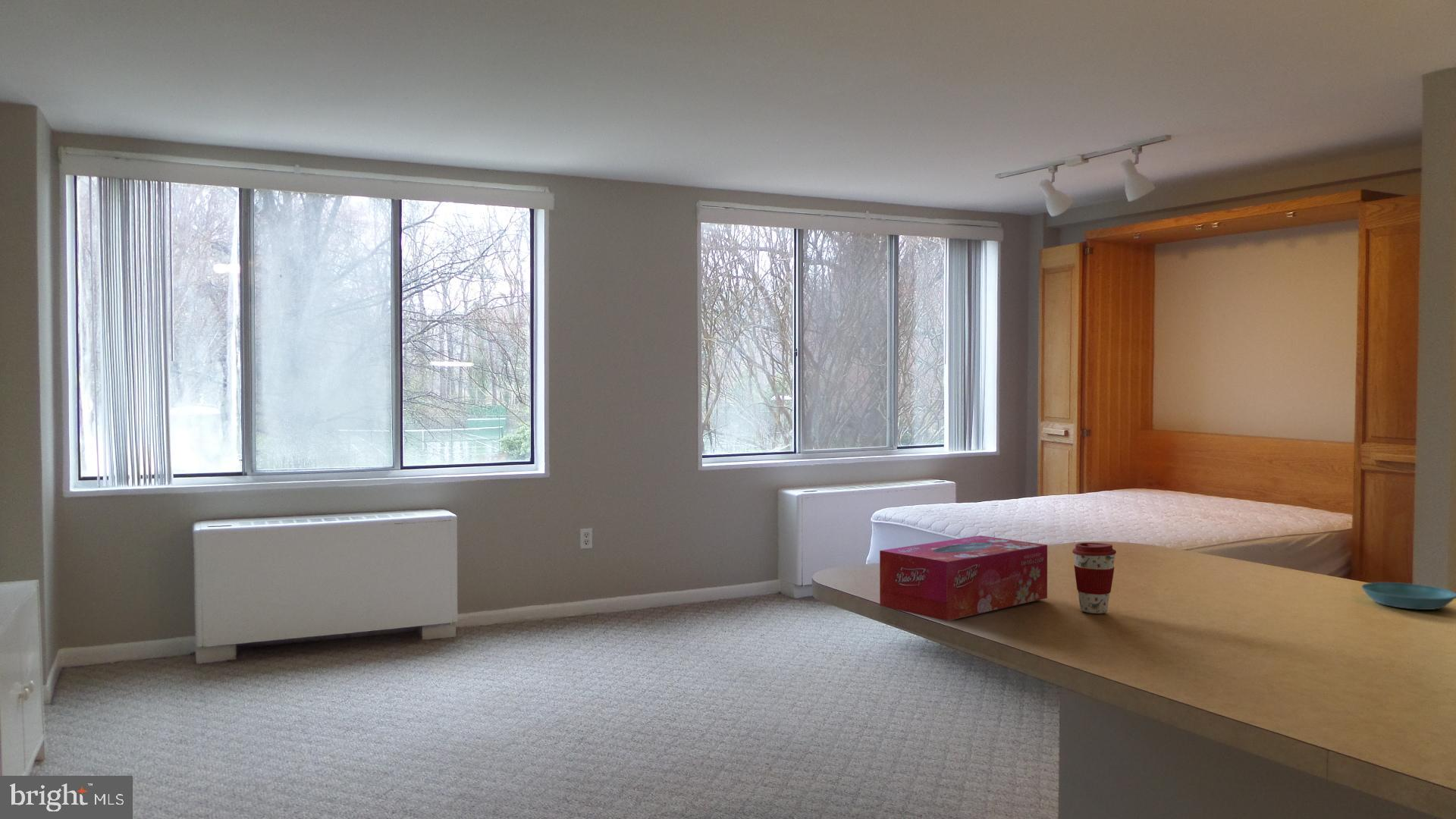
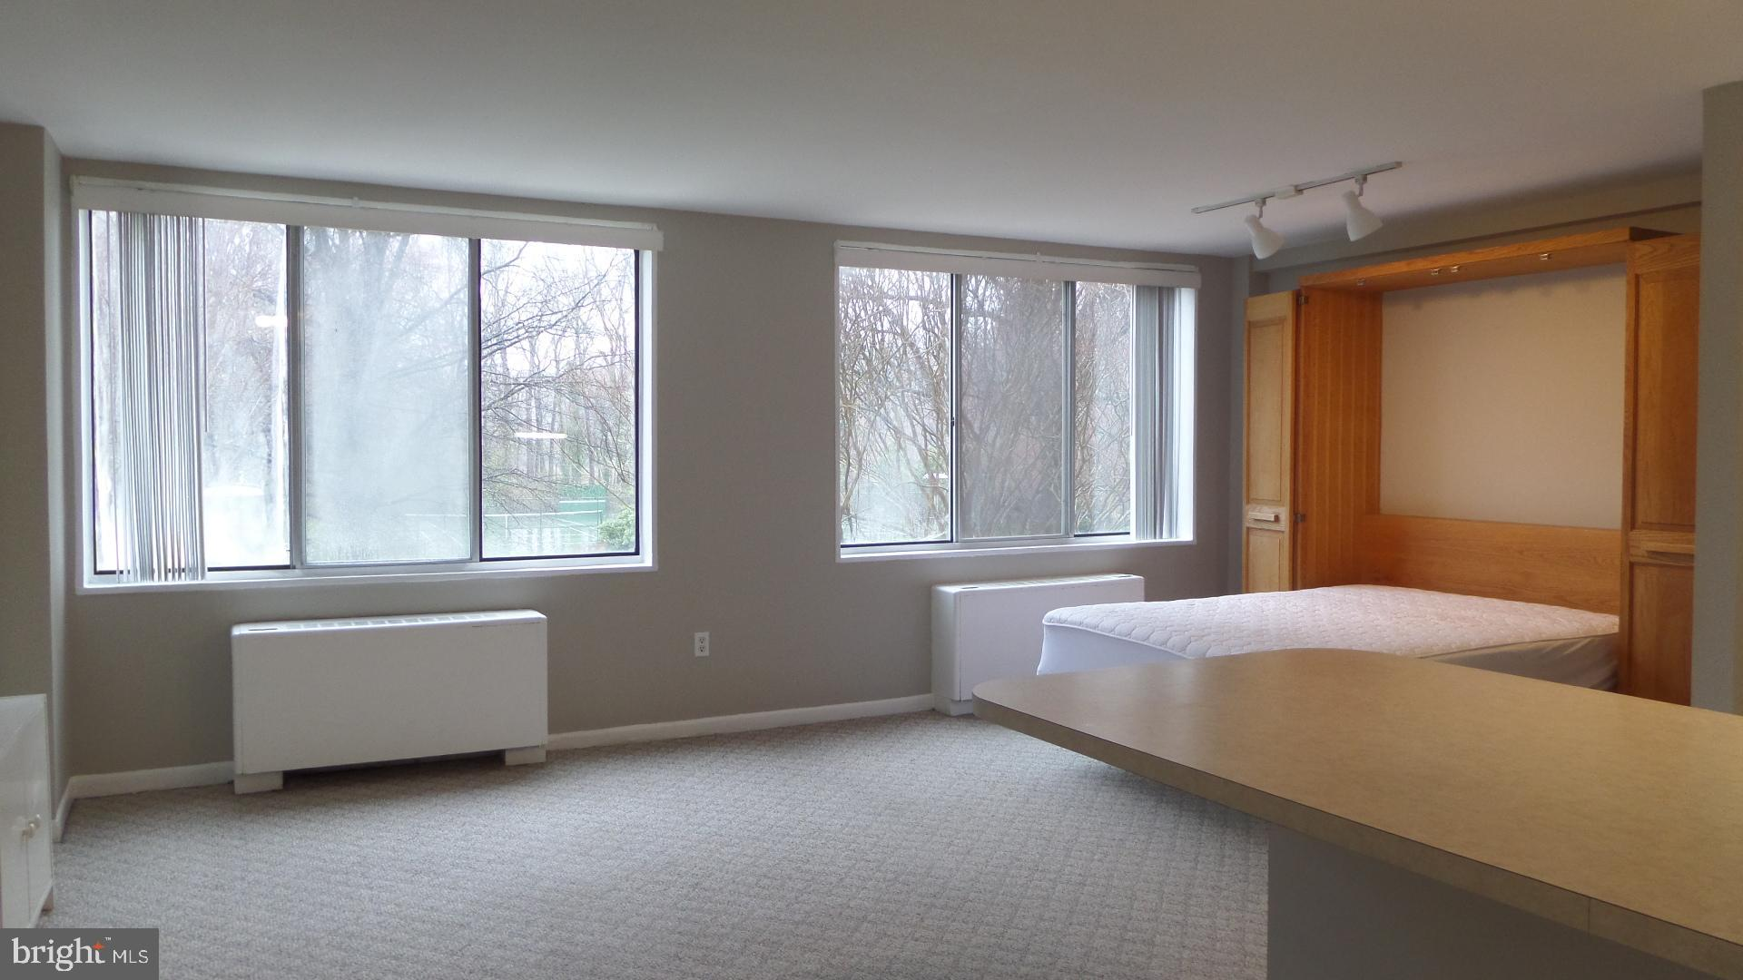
- saucer [1360,582,1456,610]
- coffee cup [1072,542,1117,614]
- tissue box [879,535,1048,622]
